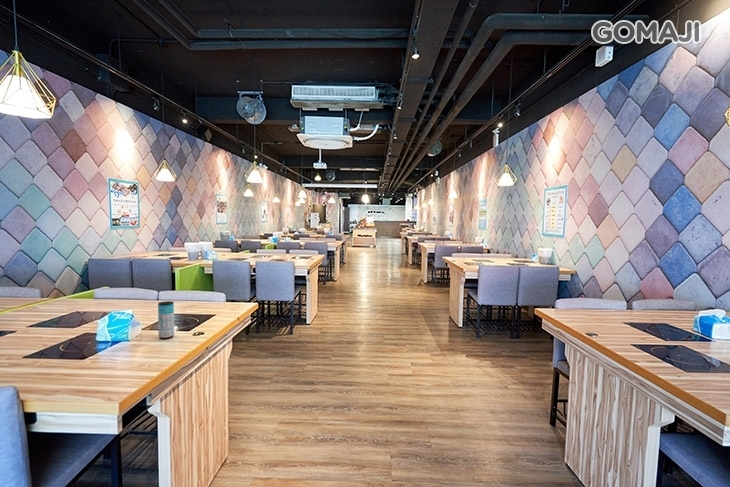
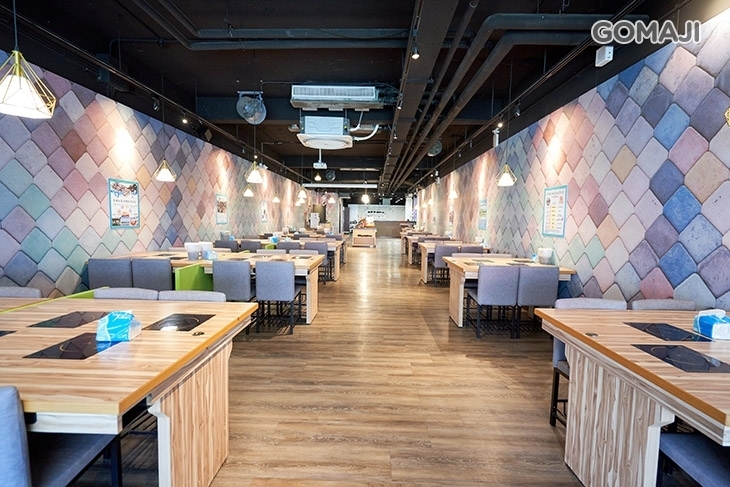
- beverage can [157,300,175,340]
